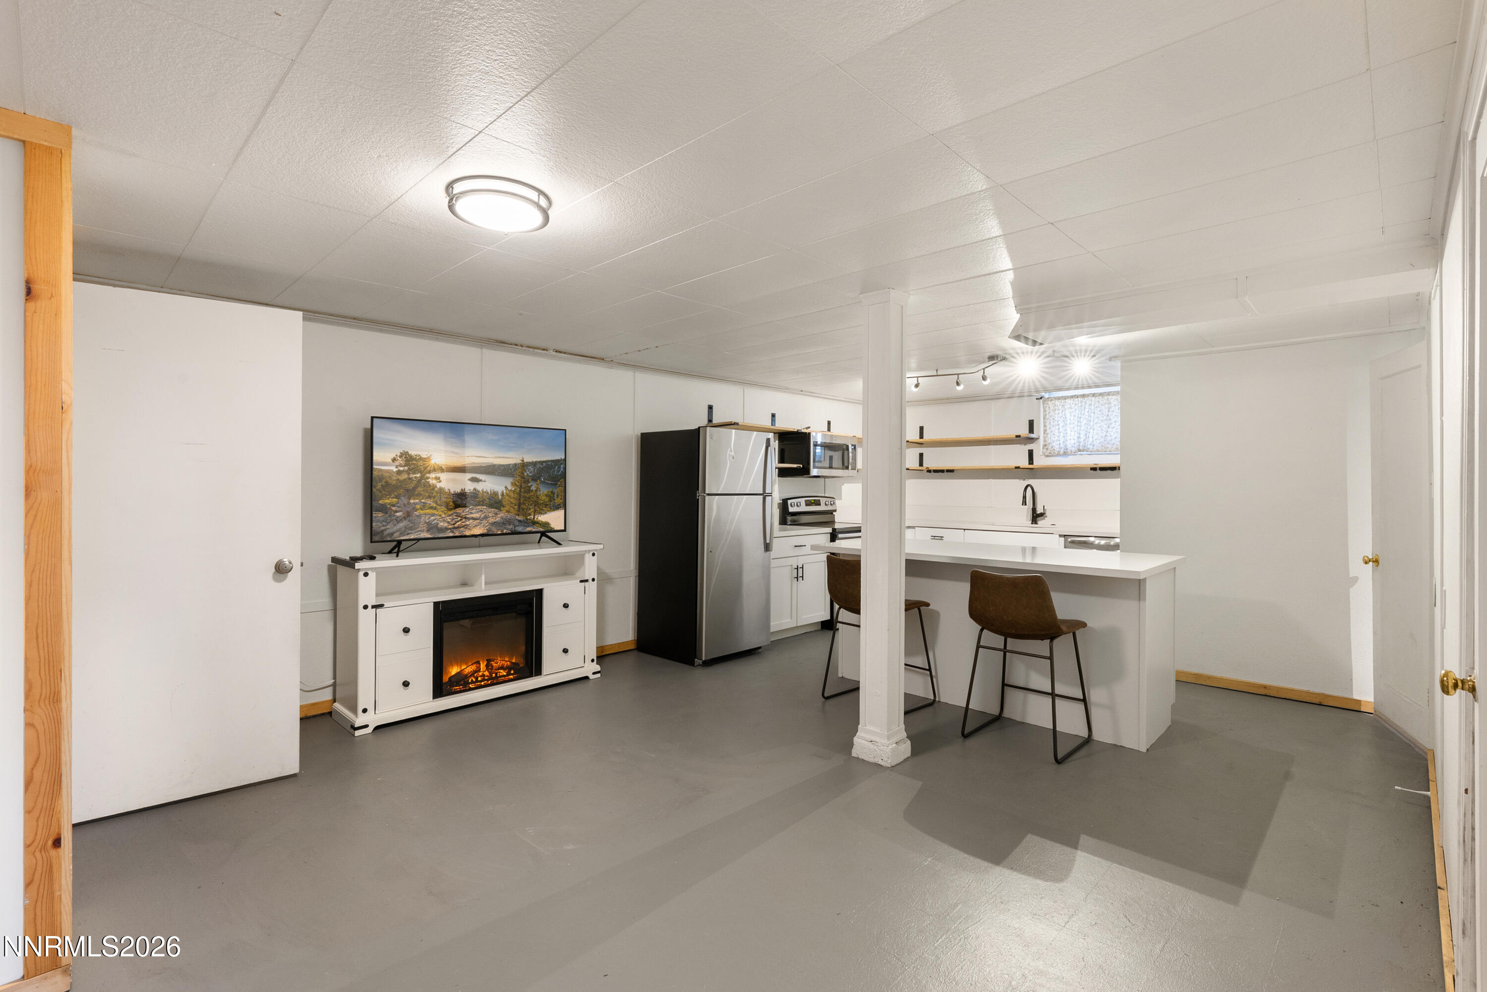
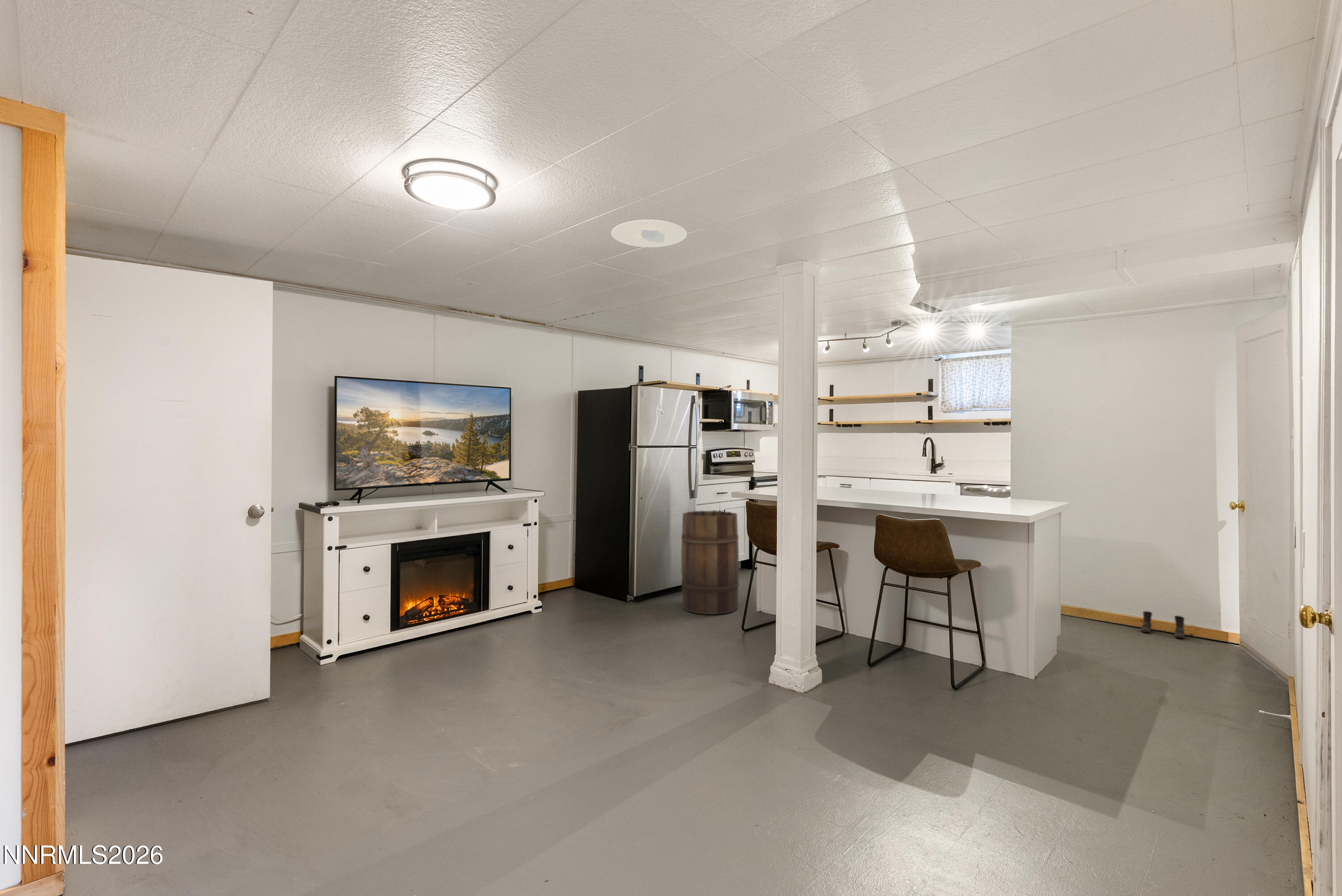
+ boots [1140,611,1185,639]
+ wooden barrel [681,510,739,615]
+ recessed light [611,219,688,248]
